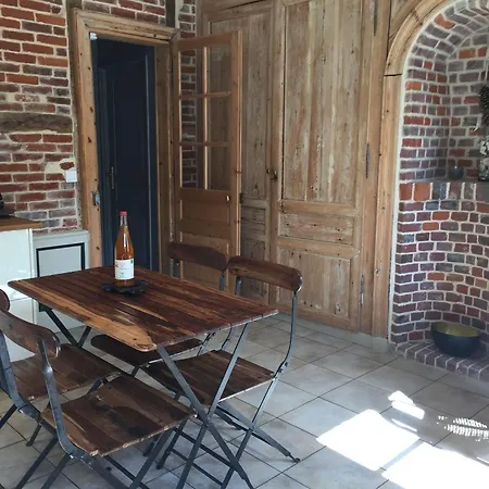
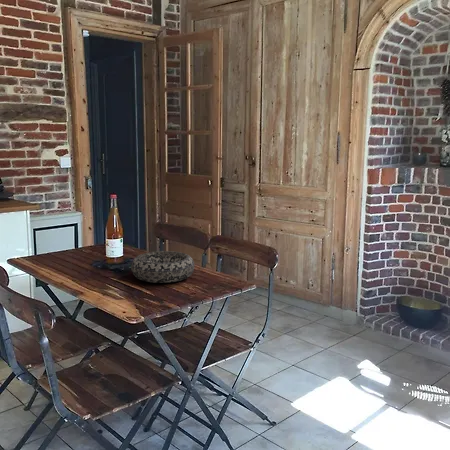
+ decorative bowl [130,250,196,284]
